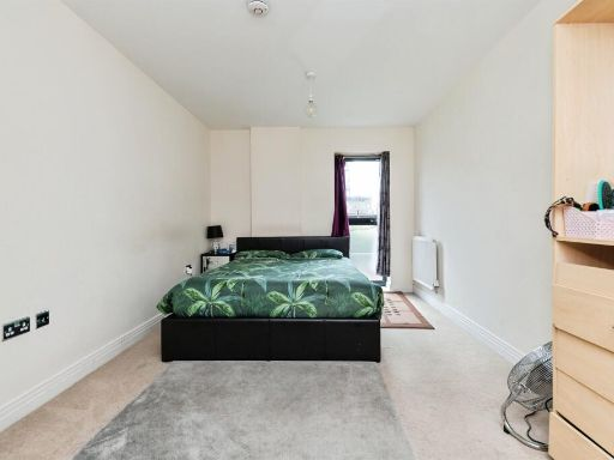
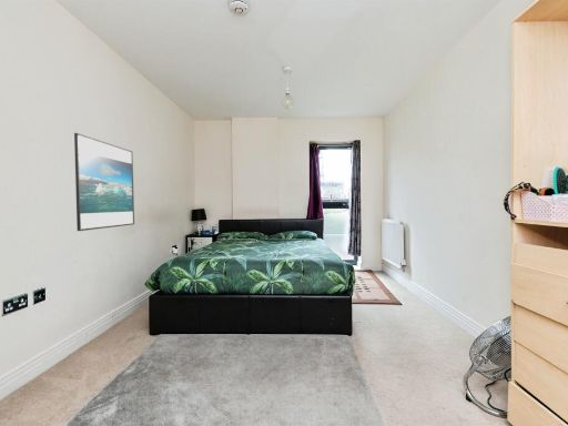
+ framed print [73,132,135,232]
